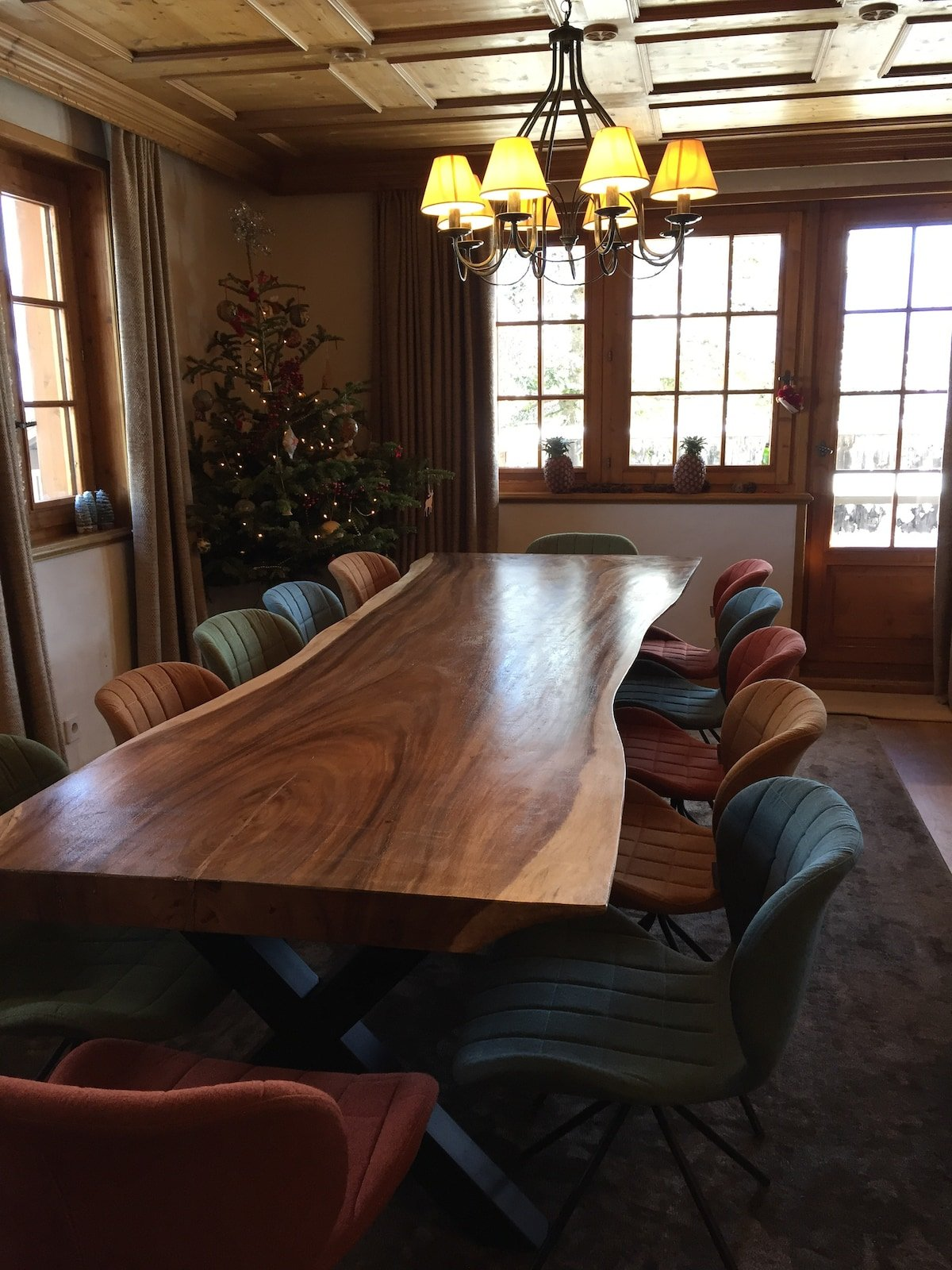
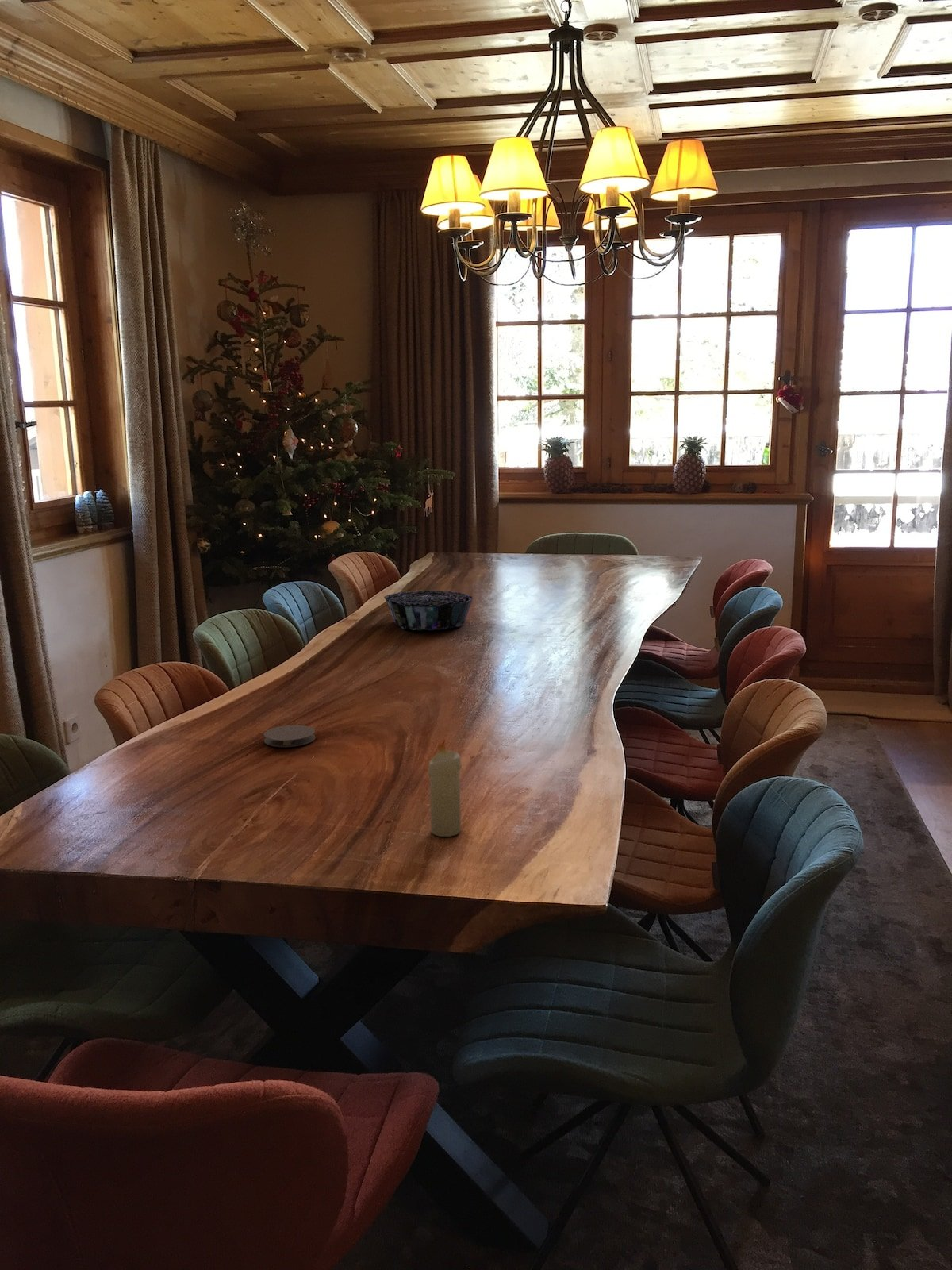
+ decorative bowl [383,590,474,632]
+ candle [428,738,463,837]
+ coaster [263,725,316,748]
